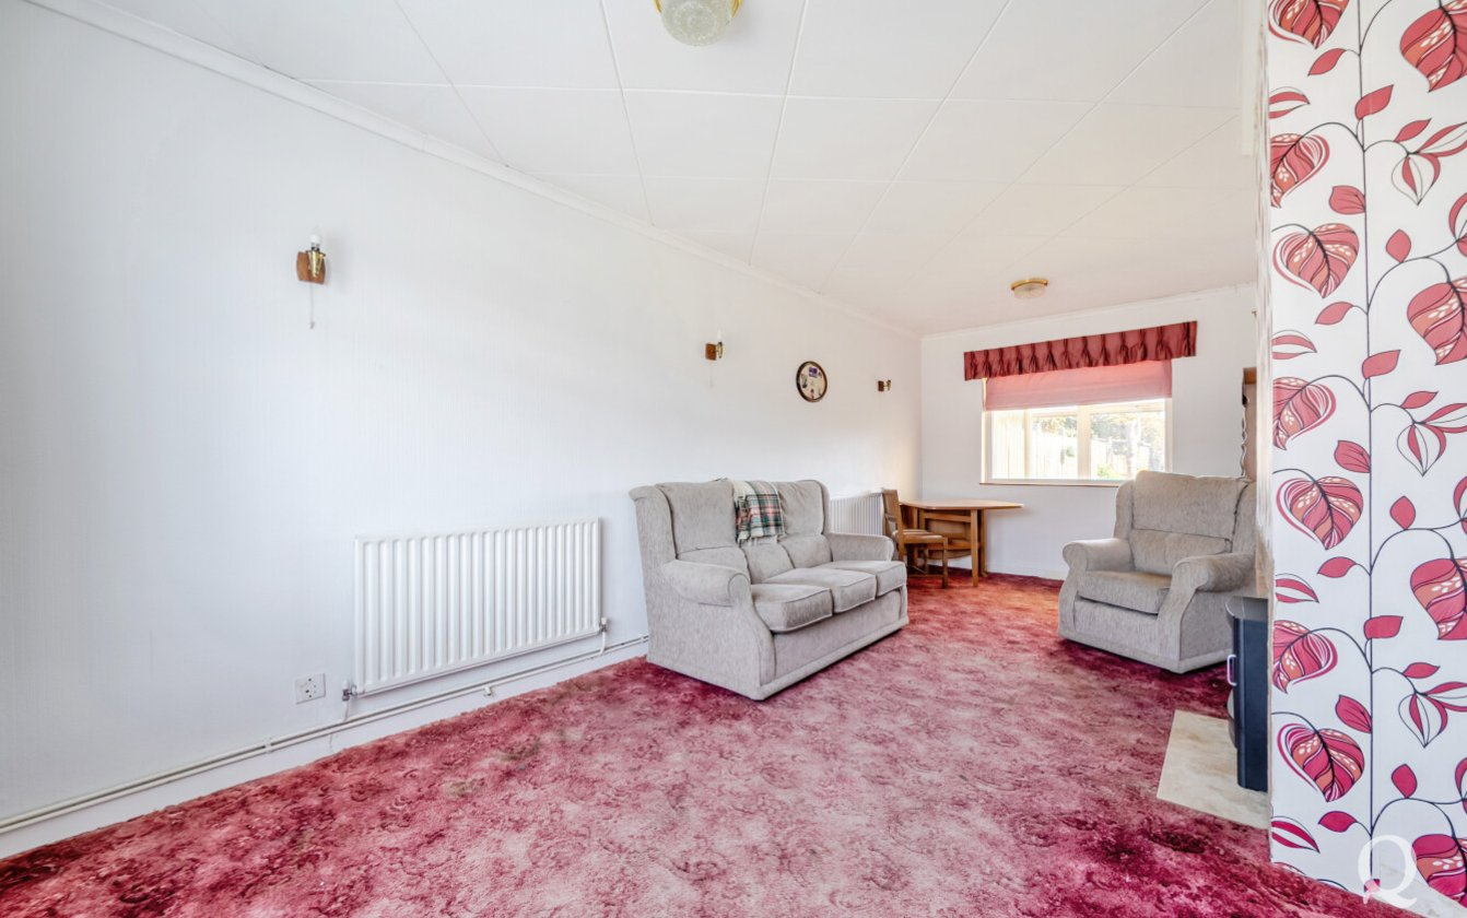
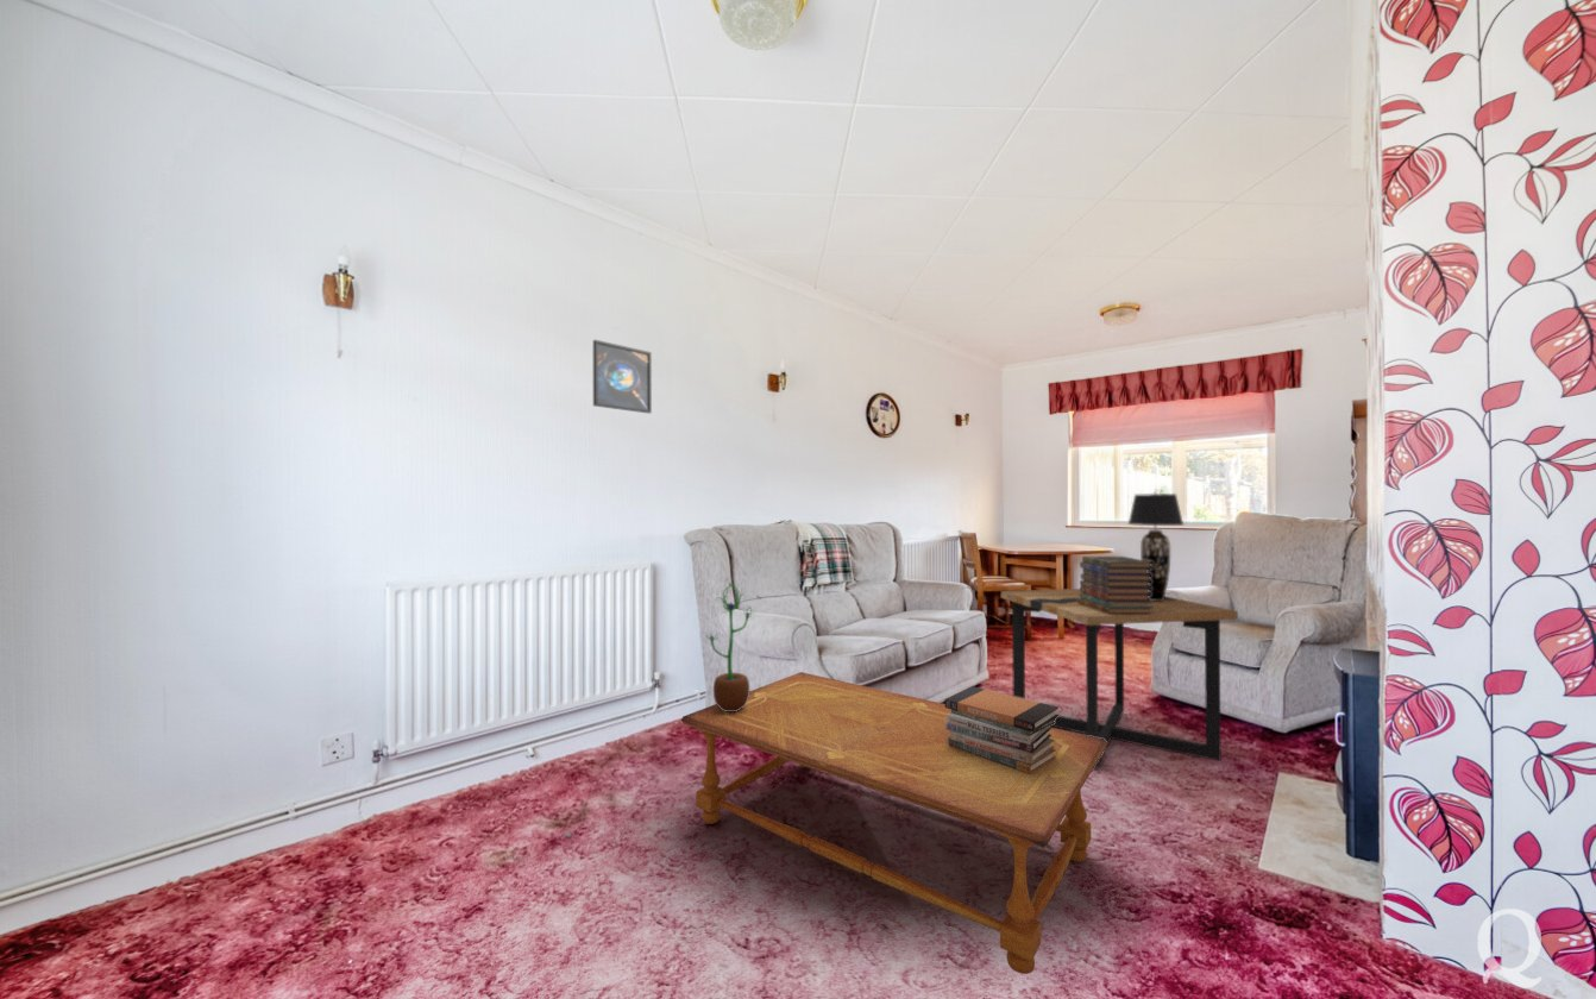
+ side table [1000,588,1239,772]
+ book stack [1077,555,1154,615]
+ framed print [592,339,653,415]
+ book stack [944,685,1060,774]
+ potted flower [703,582,754,711]
+ table lamp [1126,492,1185,601]
+ coffee table [679,671,1108,975]
